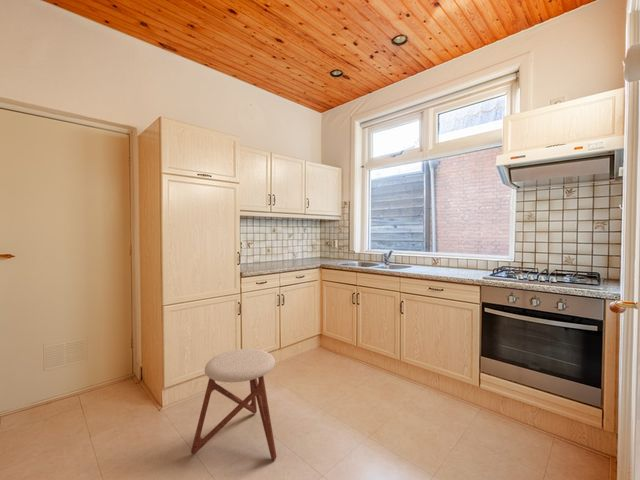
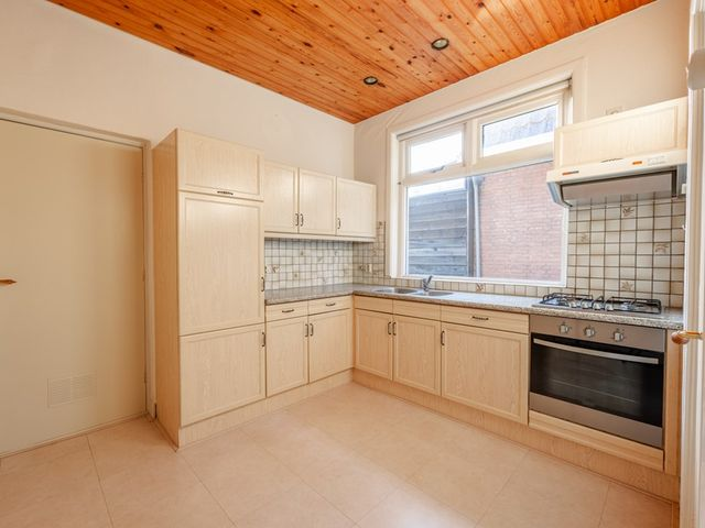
- stool [190,348,277,461]
